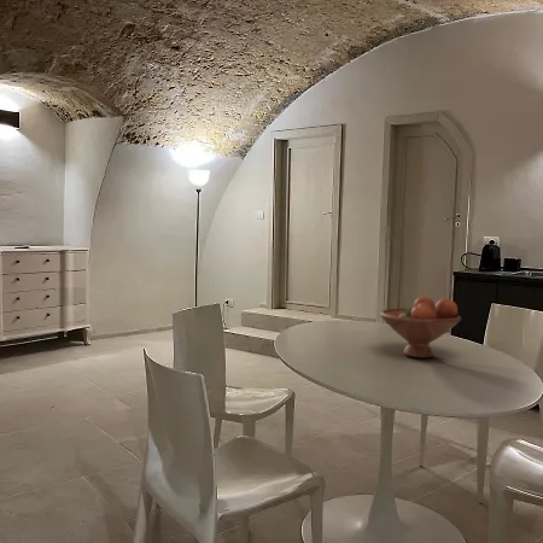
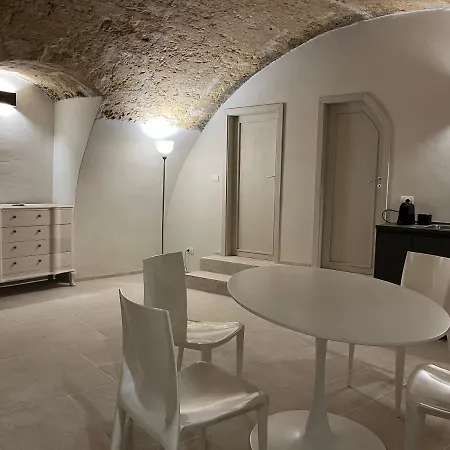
- fruit bowl [379,296,462,360]
